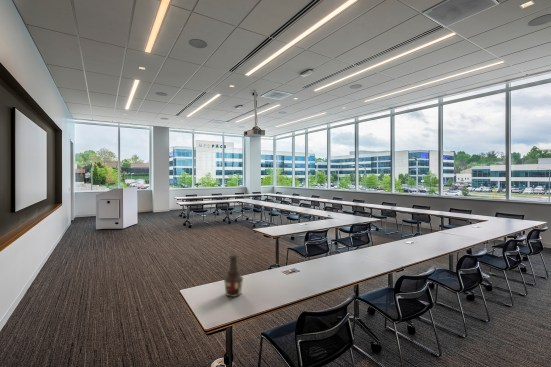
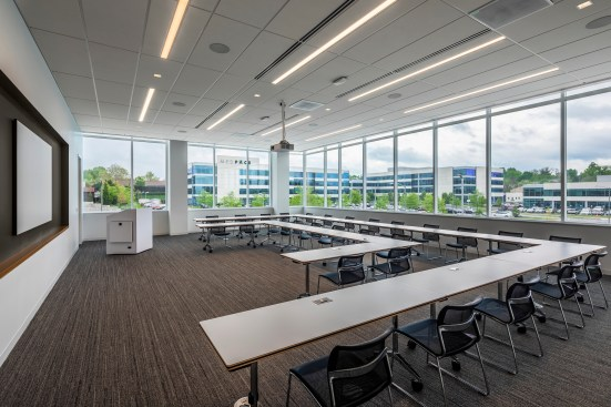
- bottle [223,254,244,298]
